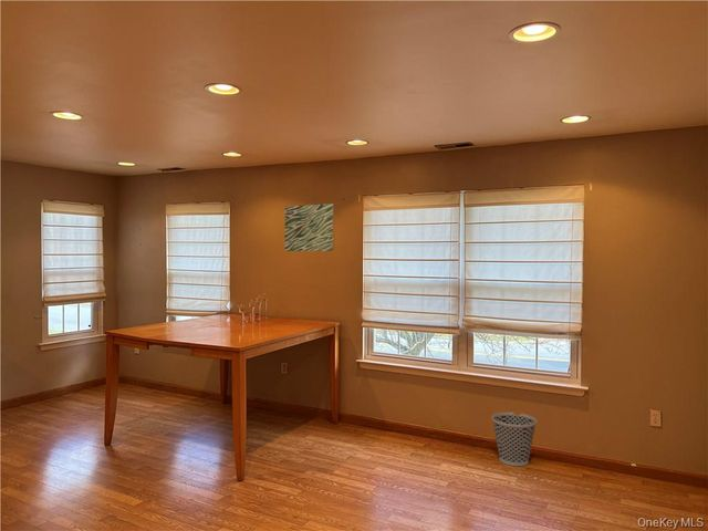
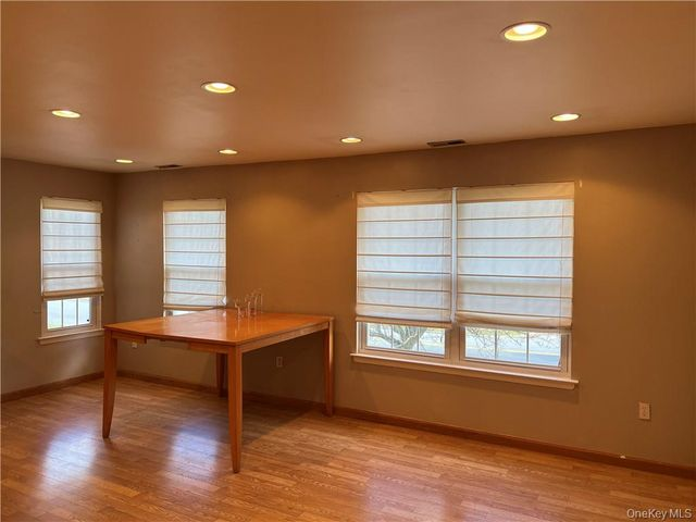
- wastebasket [491,412,538,467]
- wall art [283,202,335,252]
